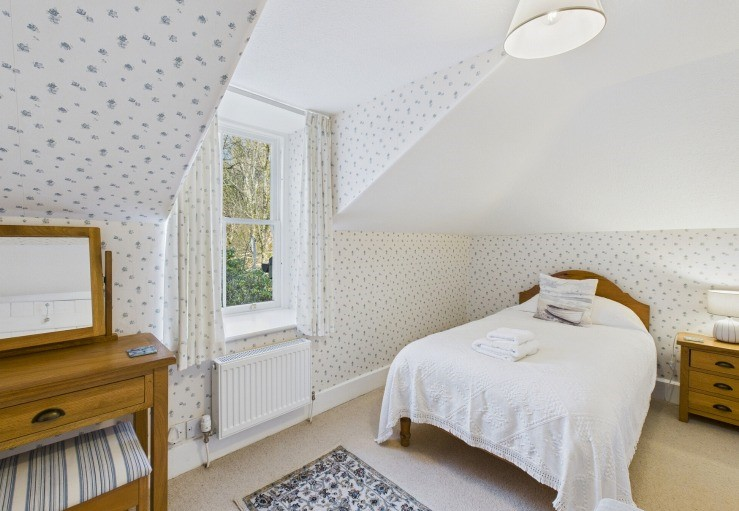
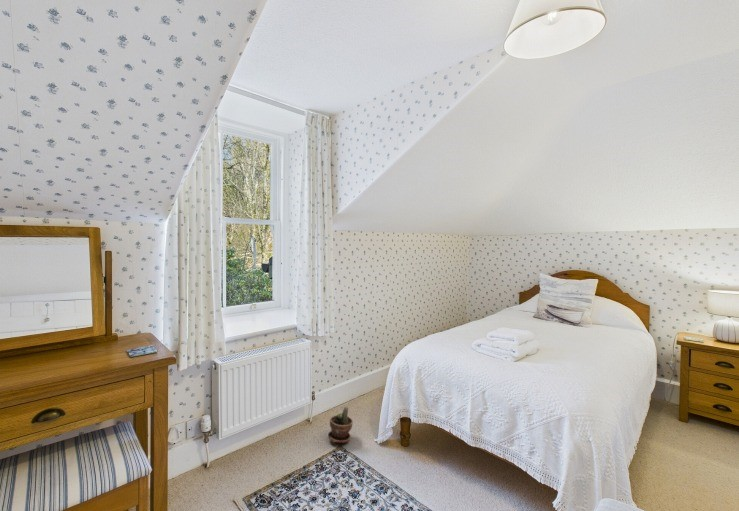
+ potted plant [327,405,354,445]
